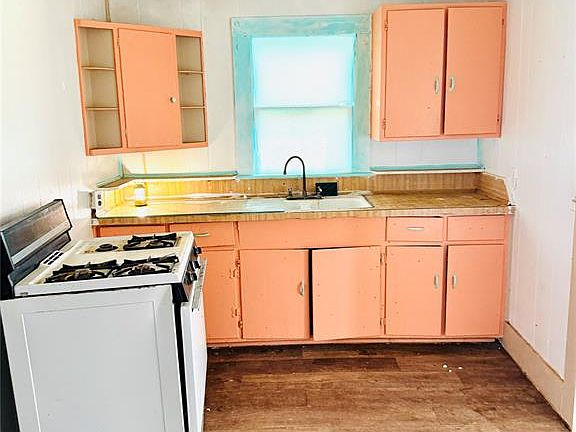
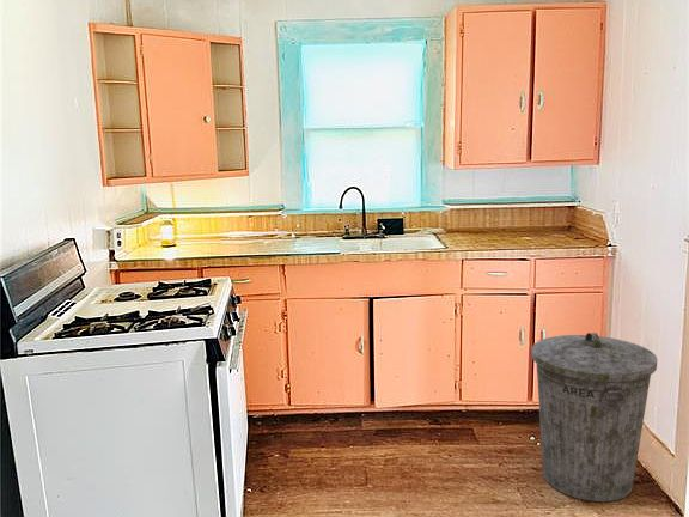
+ trash can [531,332,658,503]
